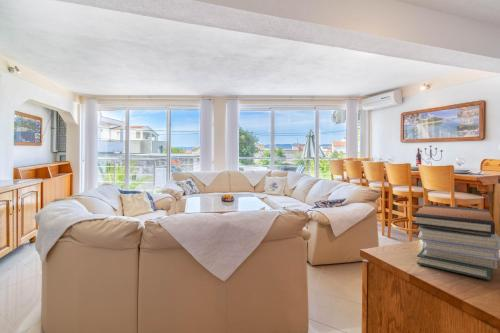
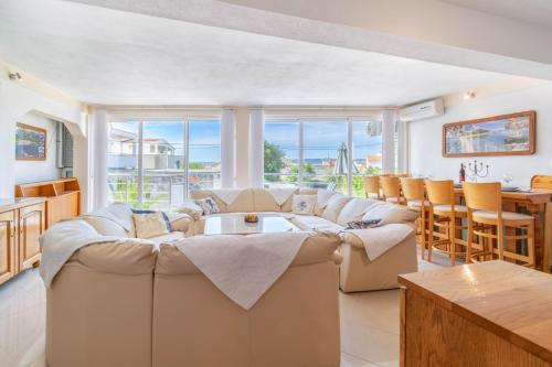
- book stack [412,204,500,281]
